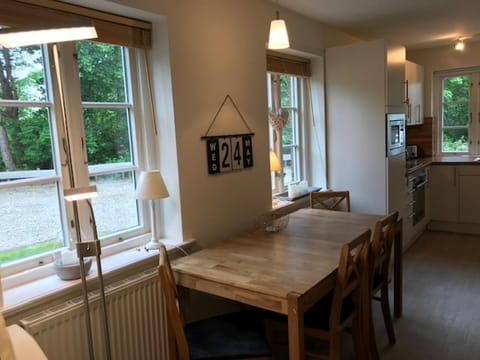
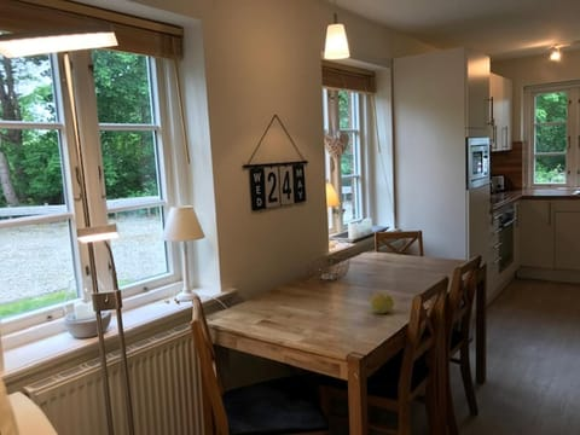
+ fruit [370,292,395,314]
